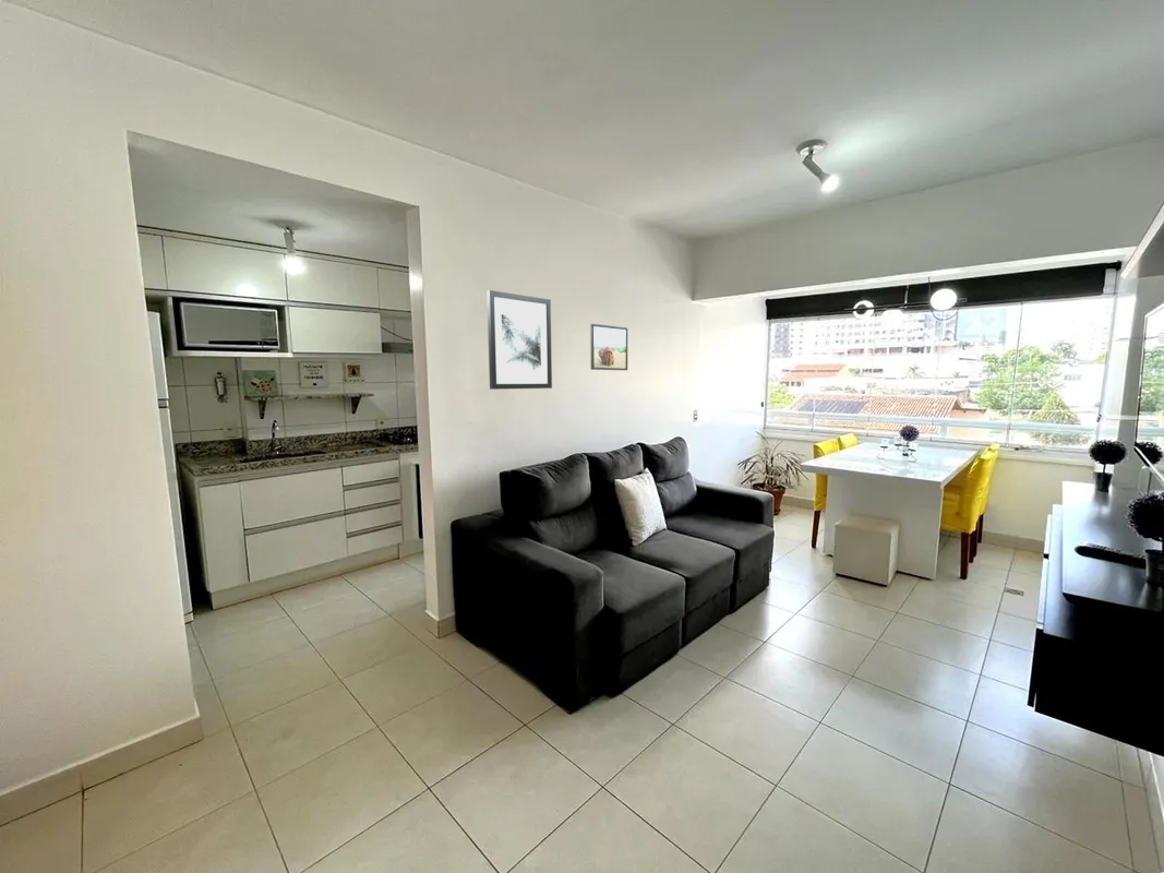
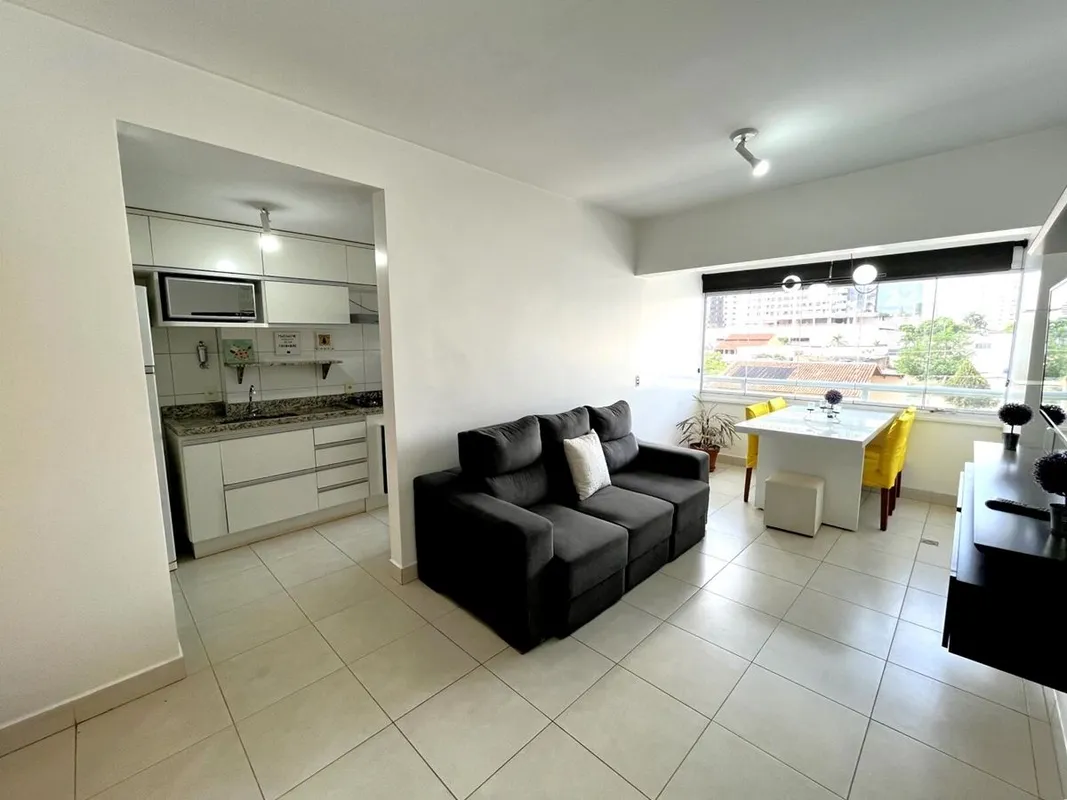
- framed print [589,323,628,371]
- wall art [485,289,553,391]
